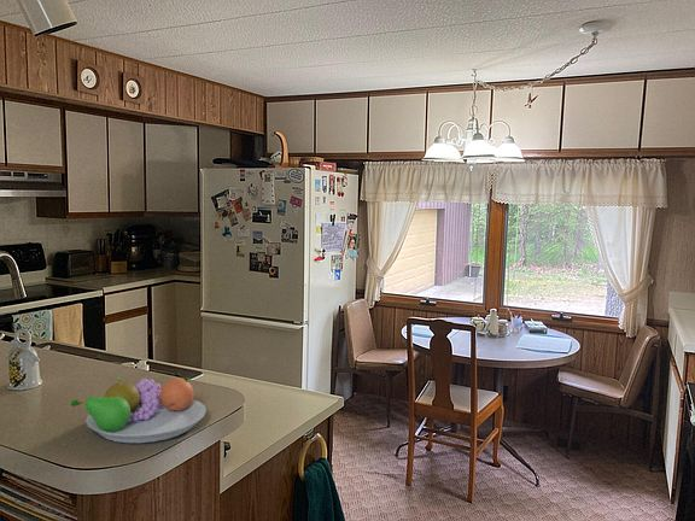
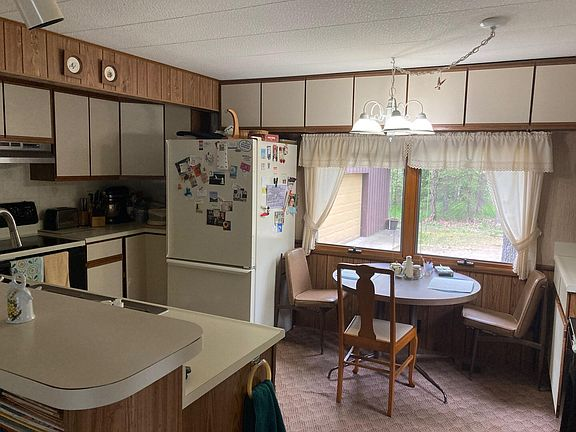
- fruit bowl [70,374,208,444]
